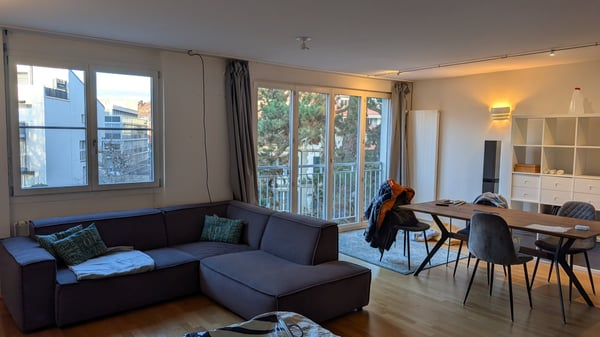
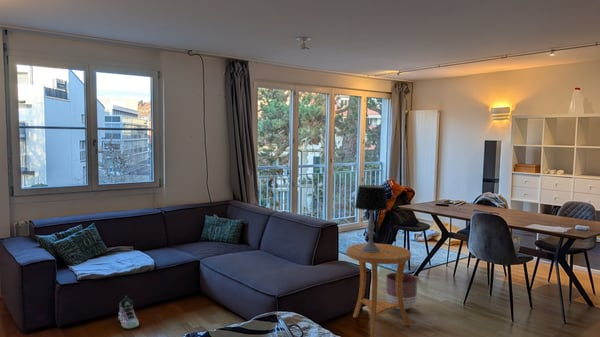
+ side table [346,242,412,337]
+ planter [385,272,419,310]
+ table lamp [354,184,389,252]
+ sneaker [118,295,140,329]
